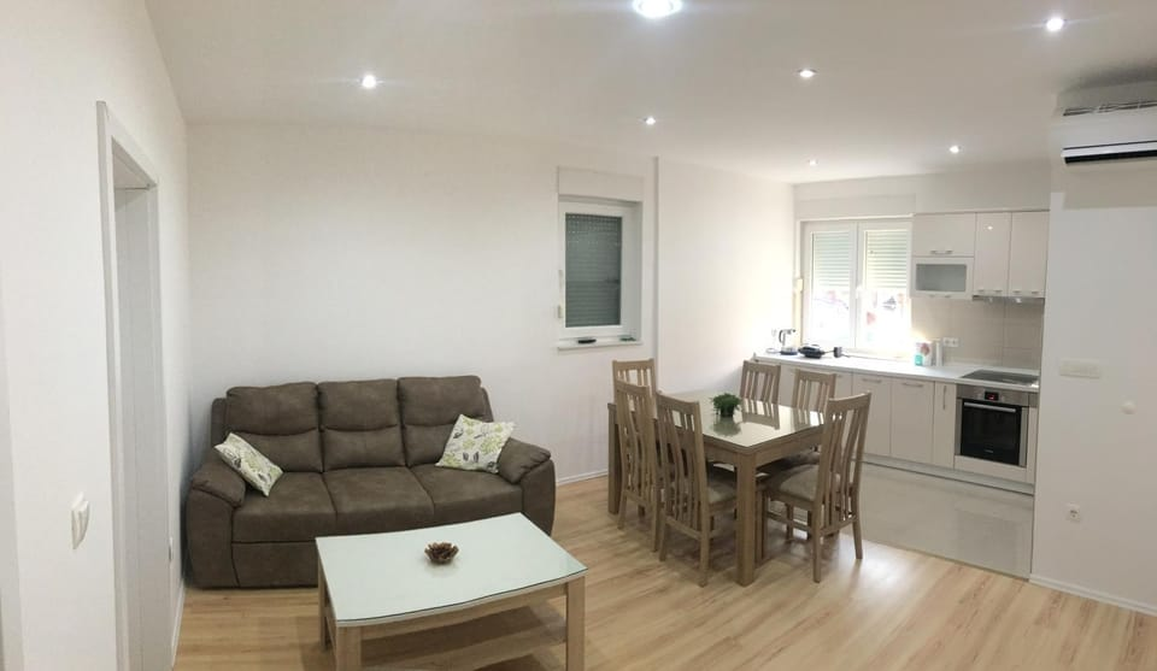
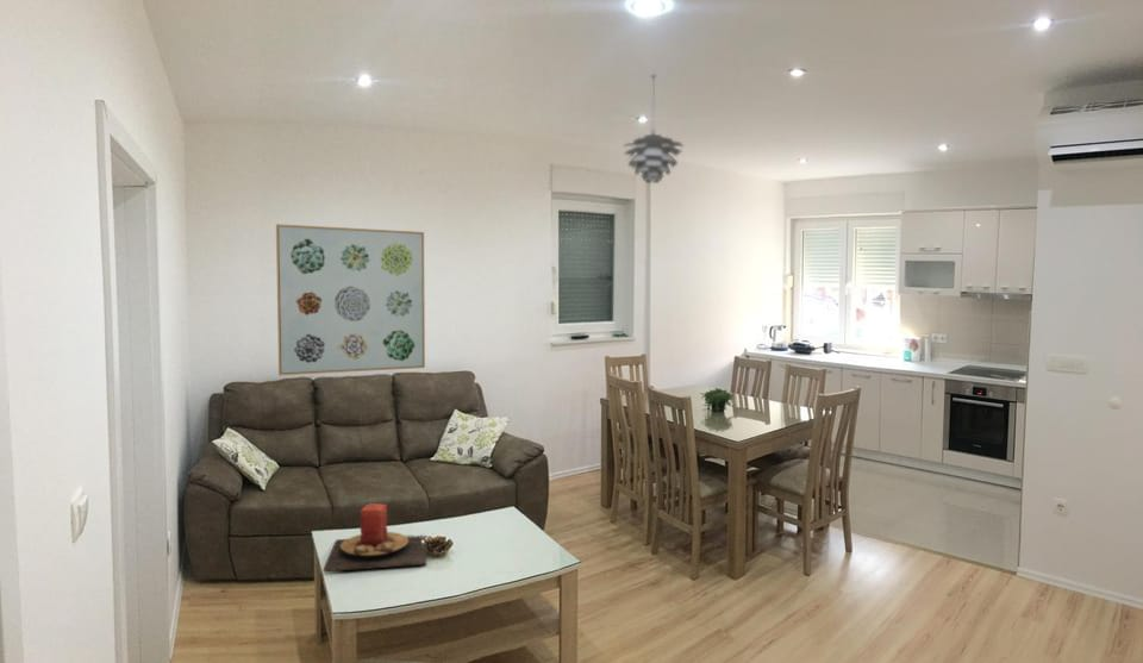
+ pendant light [623,74,685,184]
+ wall art [275,223,426,376]
+ candle [323,502,429,573]
